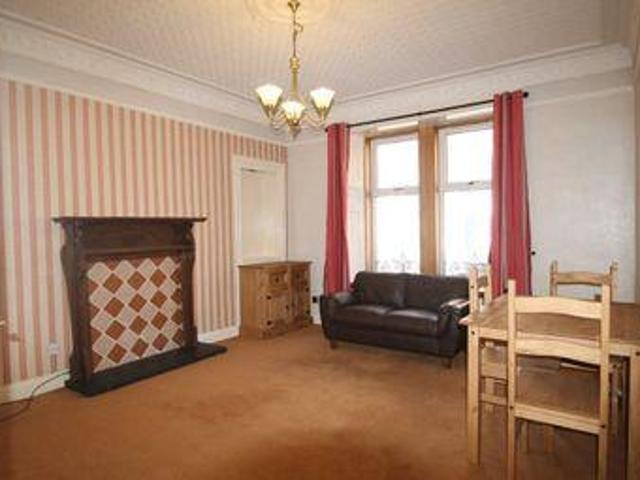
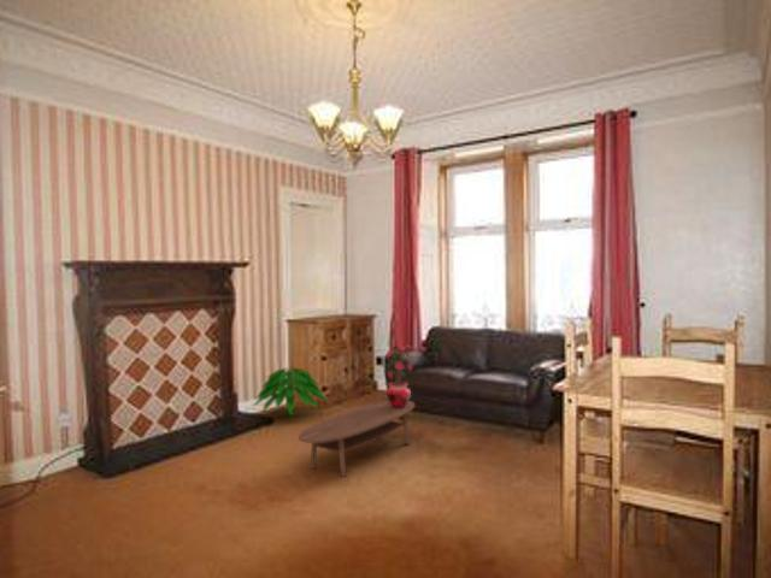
+ indoor plant [252,362,328,418]
+ potted flower [379,343,414,408]
+ coffee table [298,400,416,478]
